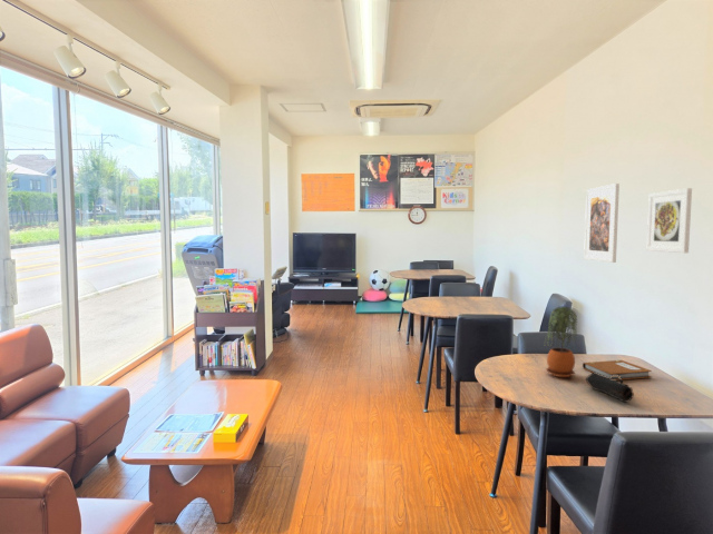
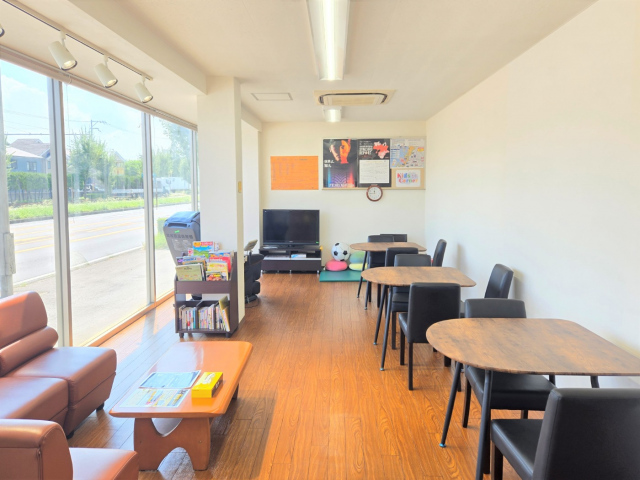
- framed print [583,182,621,264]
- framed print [645,187,693,254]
- pencil case [585,373,635,404]
- potted plant [544,305,578,378]
- notebook [582,359,653,380]
